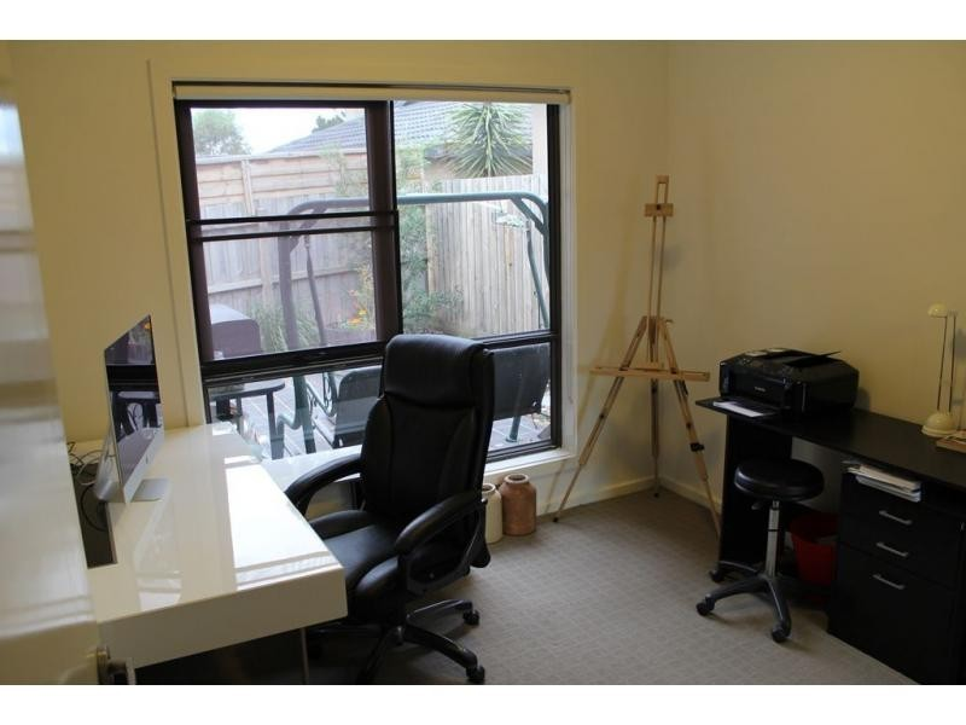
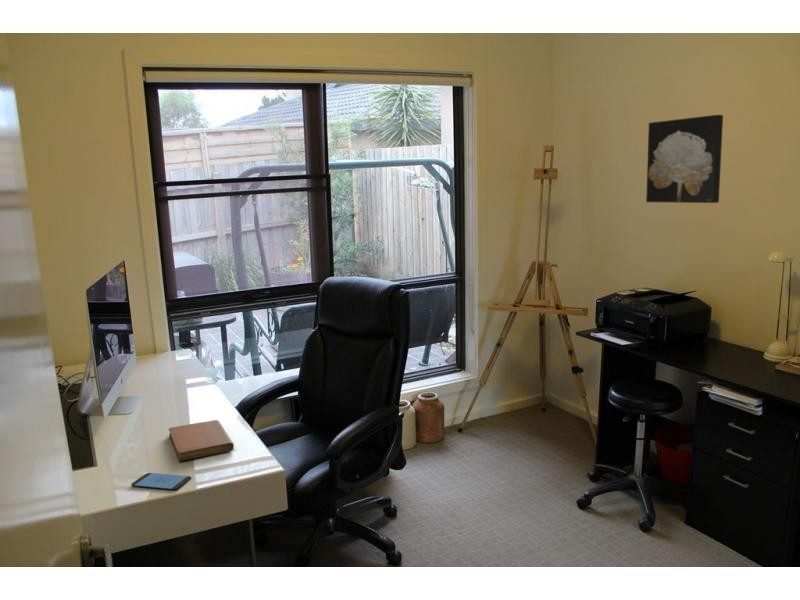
+ smartphone [130,472,192,491]
+ wall art [645,114,724,204]
+ notebook [168,419,235,462]
